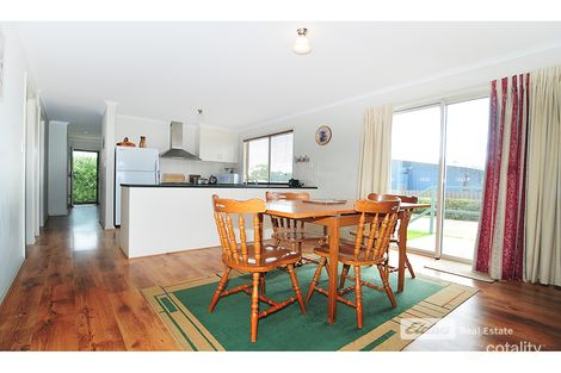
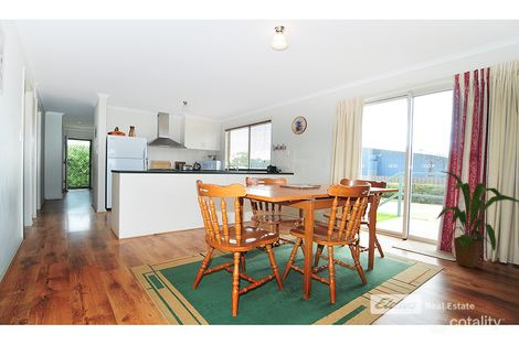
+ house plant [435,170,519,269]
